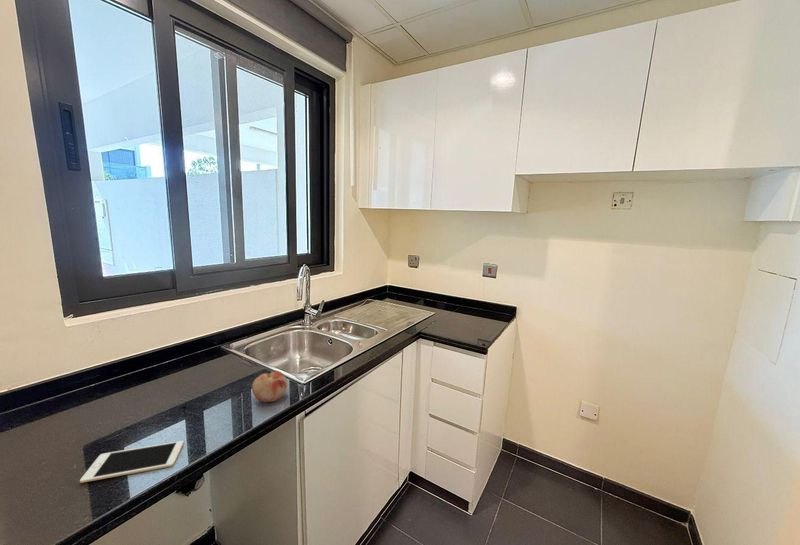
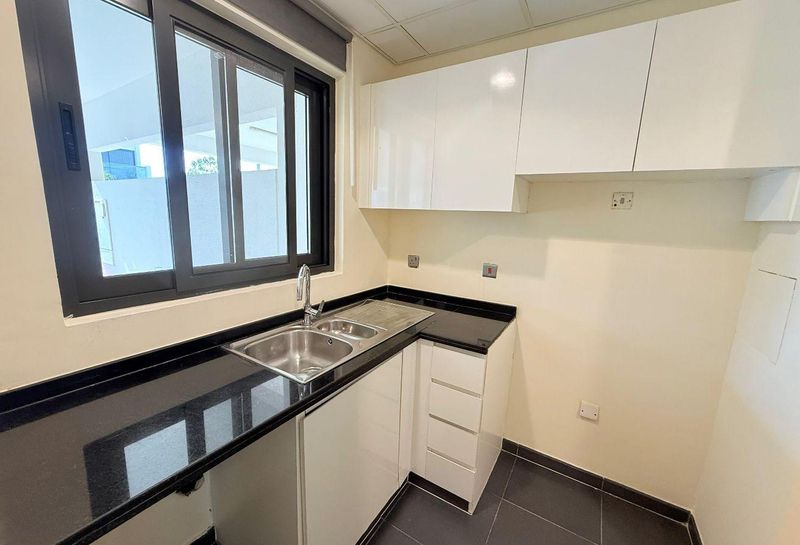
- fruit [251,370,288,403]
- cell phone [79,440,185,484]
